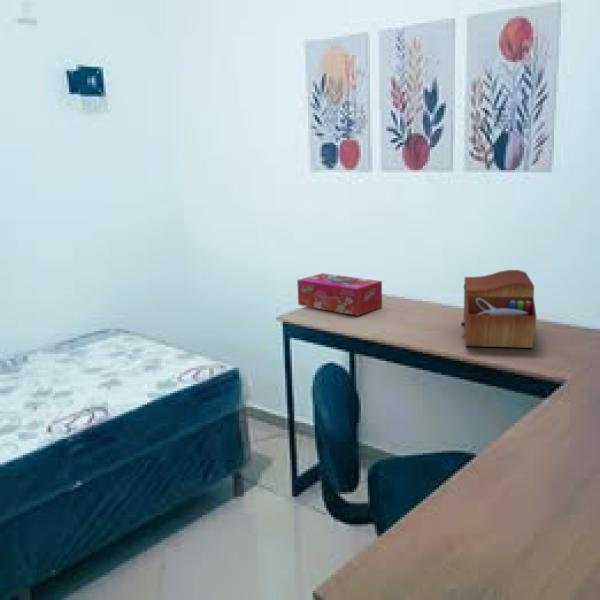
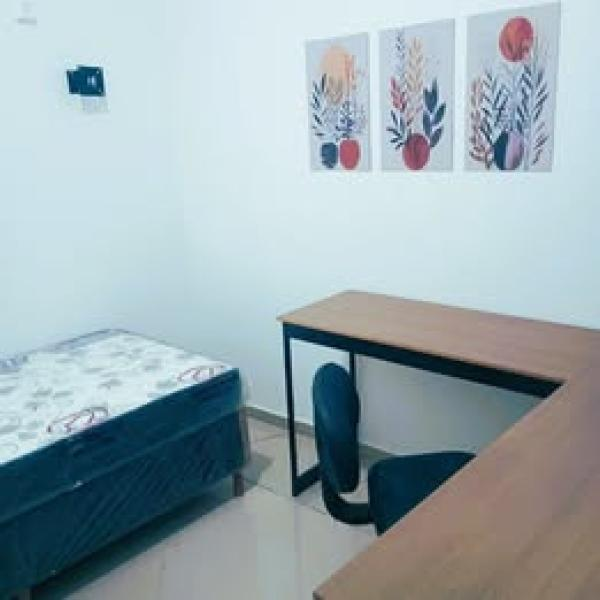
- tissue box [296,272,383,317]
- sewing box [460,269,538,349]
